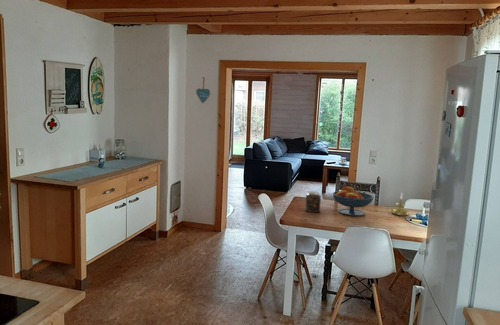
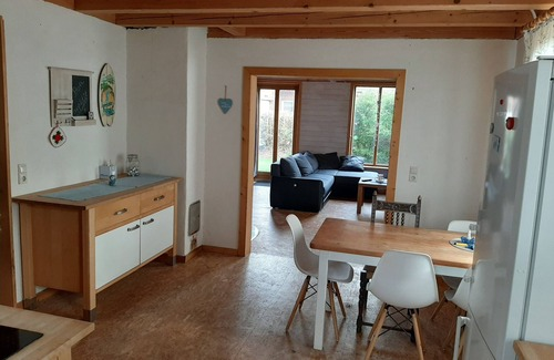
- candle holder [390,192,410,217]
- fruit bowl [332,186,375,217]
- jar [304,190,322,213]
